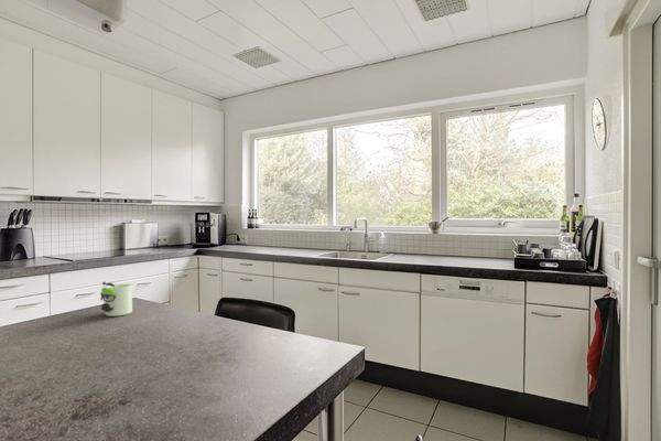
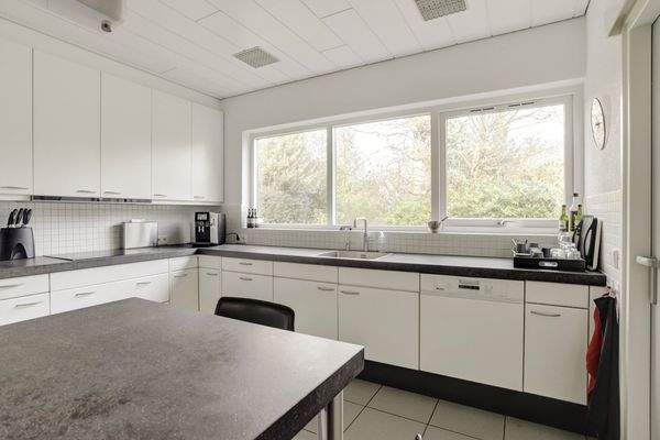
- mug [99,280,133,318]
